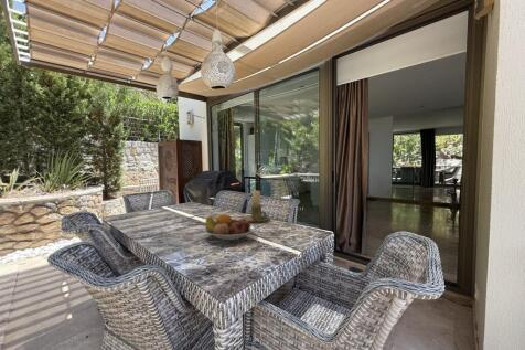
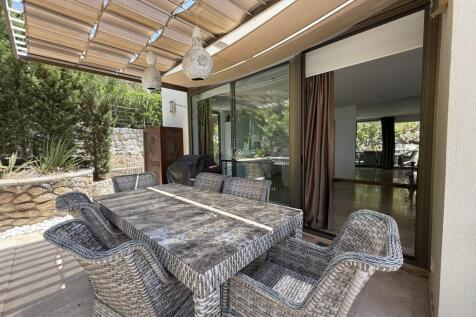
- fruit bowl [203,213,257,242]
- candle holder [242,190,271,223]
